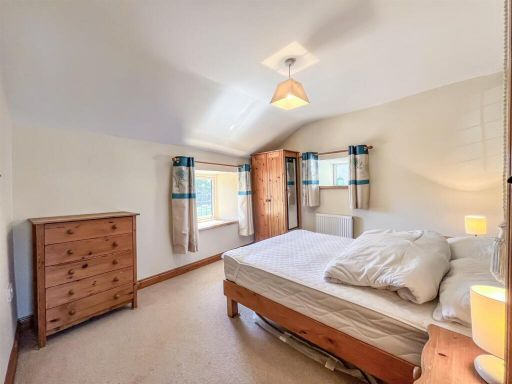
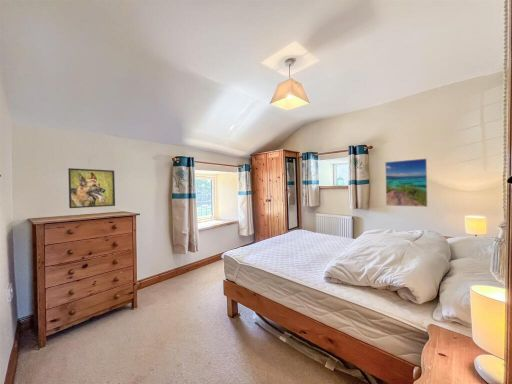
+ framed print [384,158,428,208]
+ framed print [67,167,116,209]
